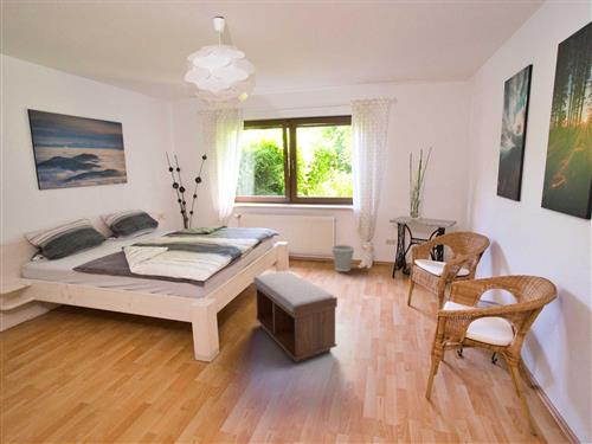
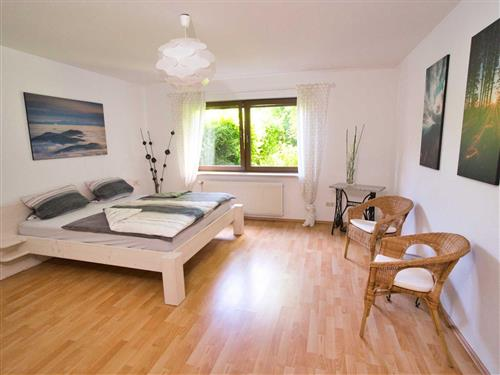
- bench [252,270,339,363]
- wastebasket [330,244,356,272]
